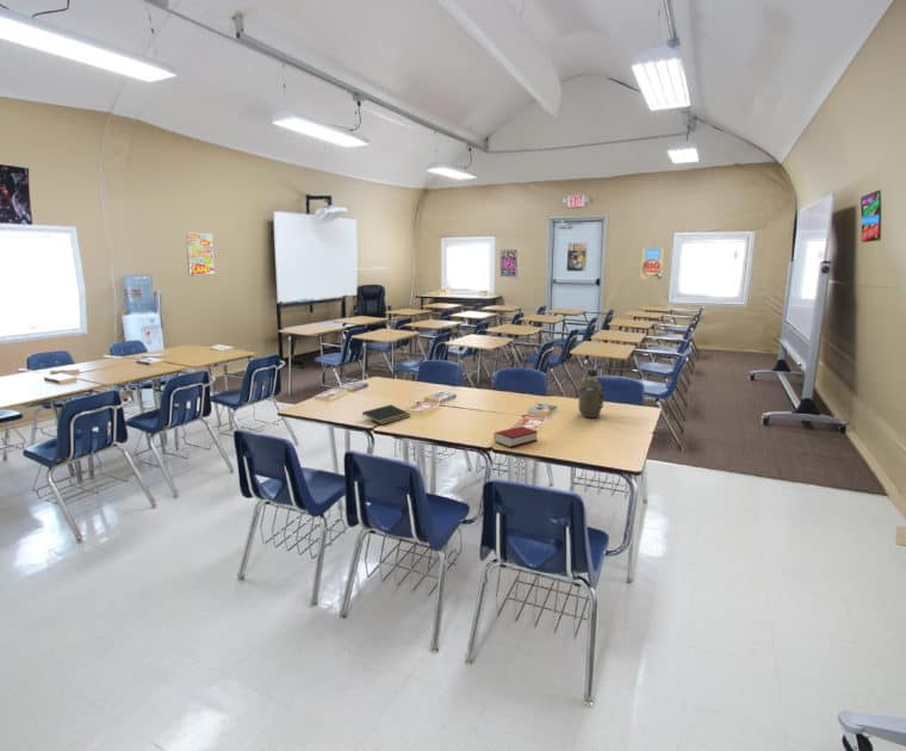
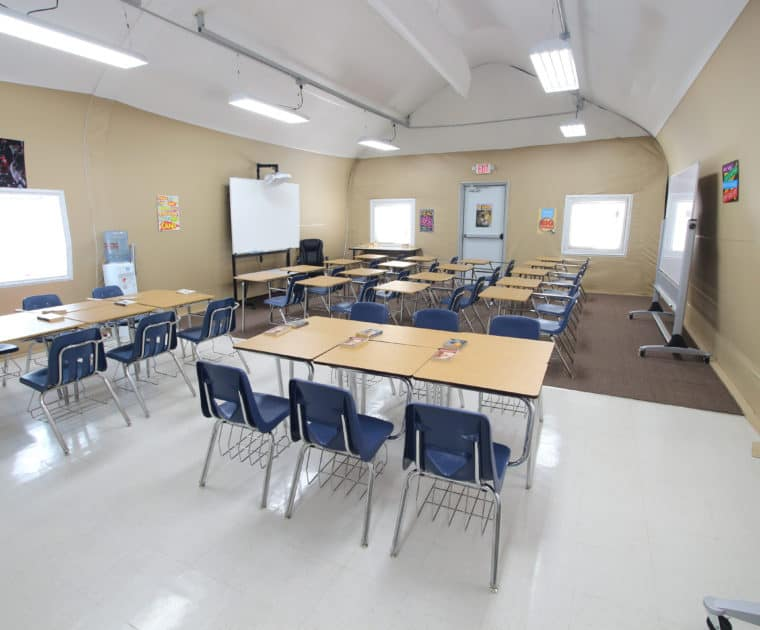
- water bottle [576,368,604,420]
- book [492,426,539,448]
- notepad [361,404,411,426]
